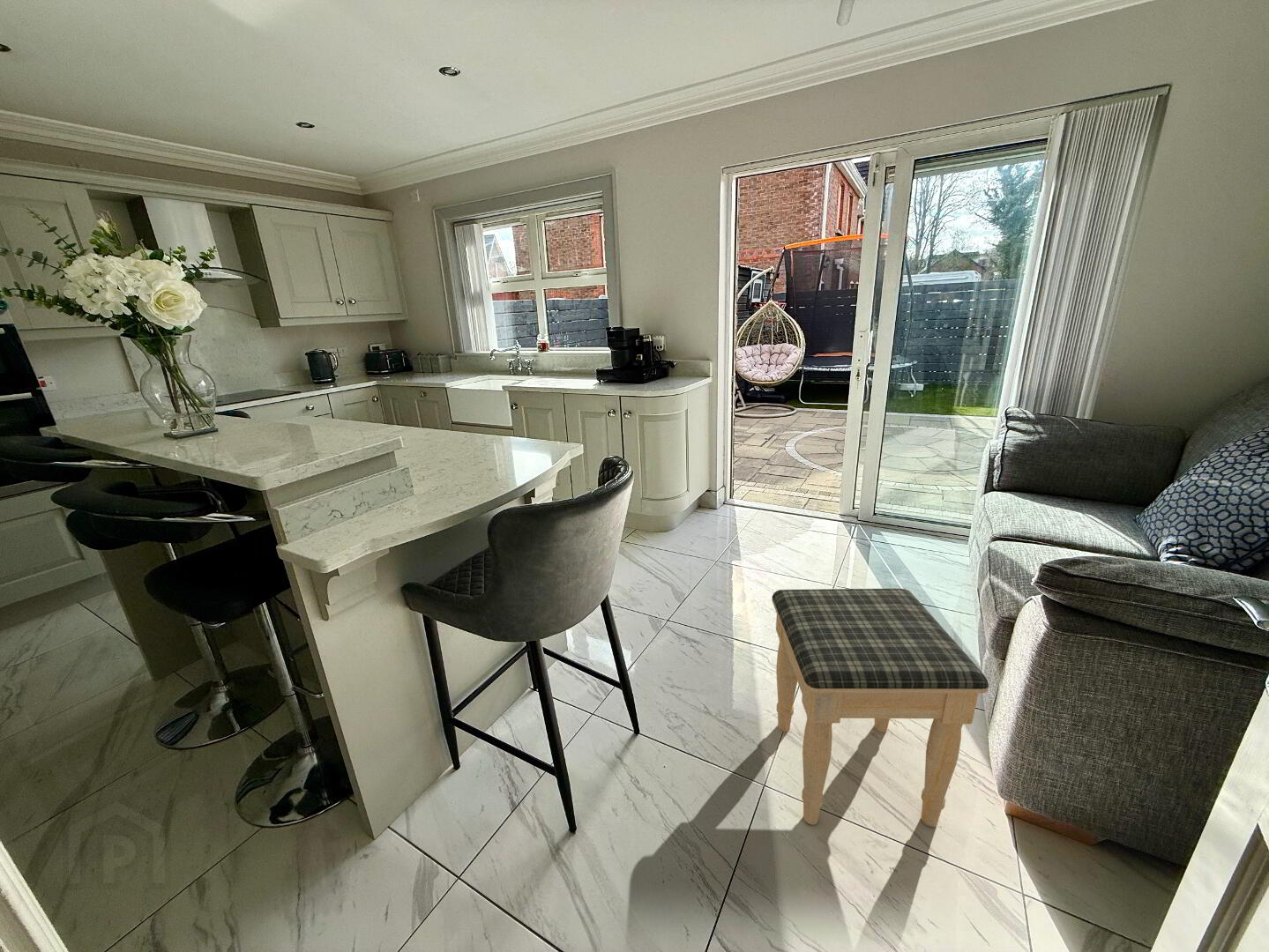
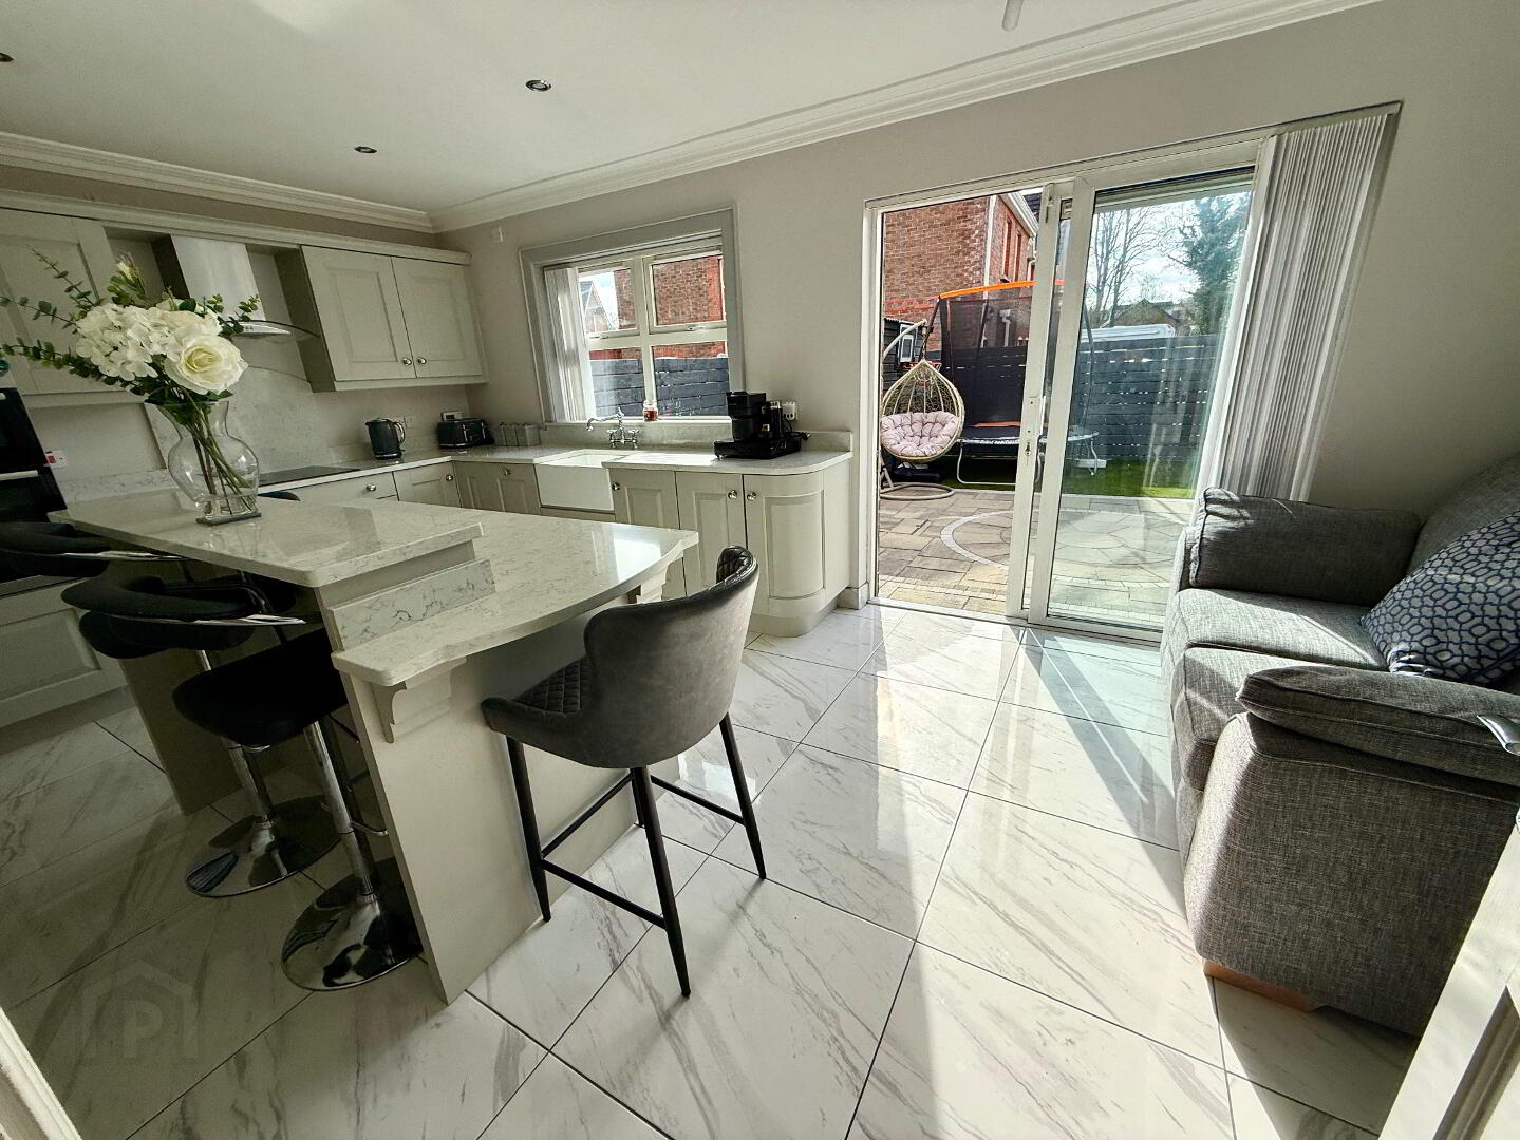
- footstool [771,588,989,828]
